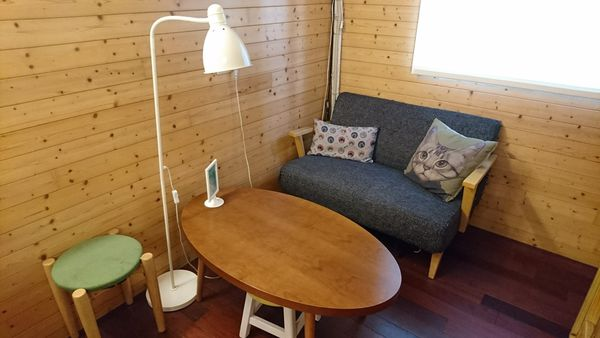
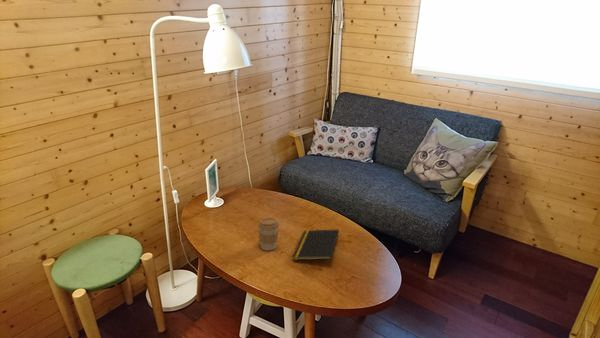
+ coffee cup [257,217,280,252]
+ notepad [291,228,340,261]
